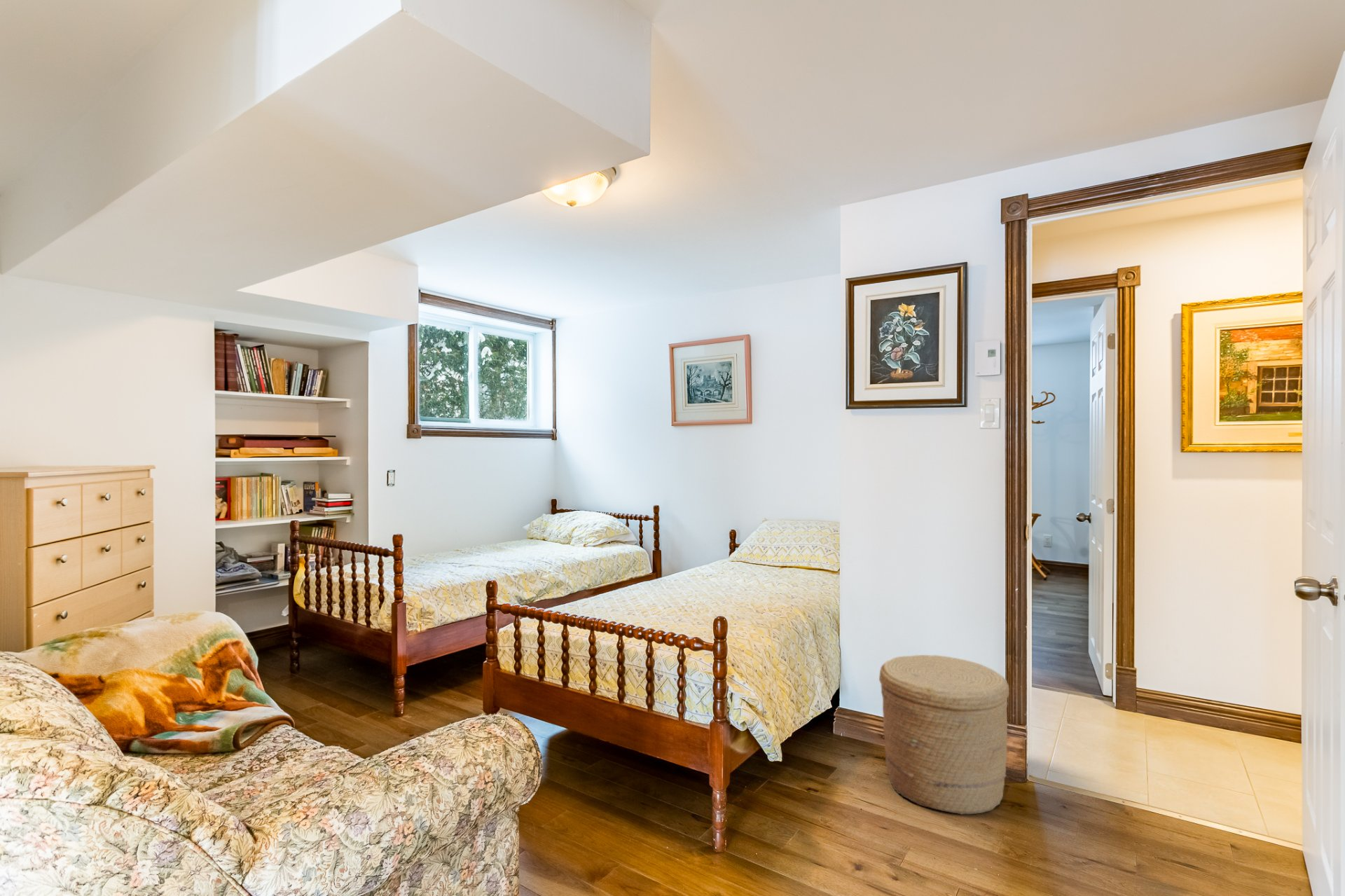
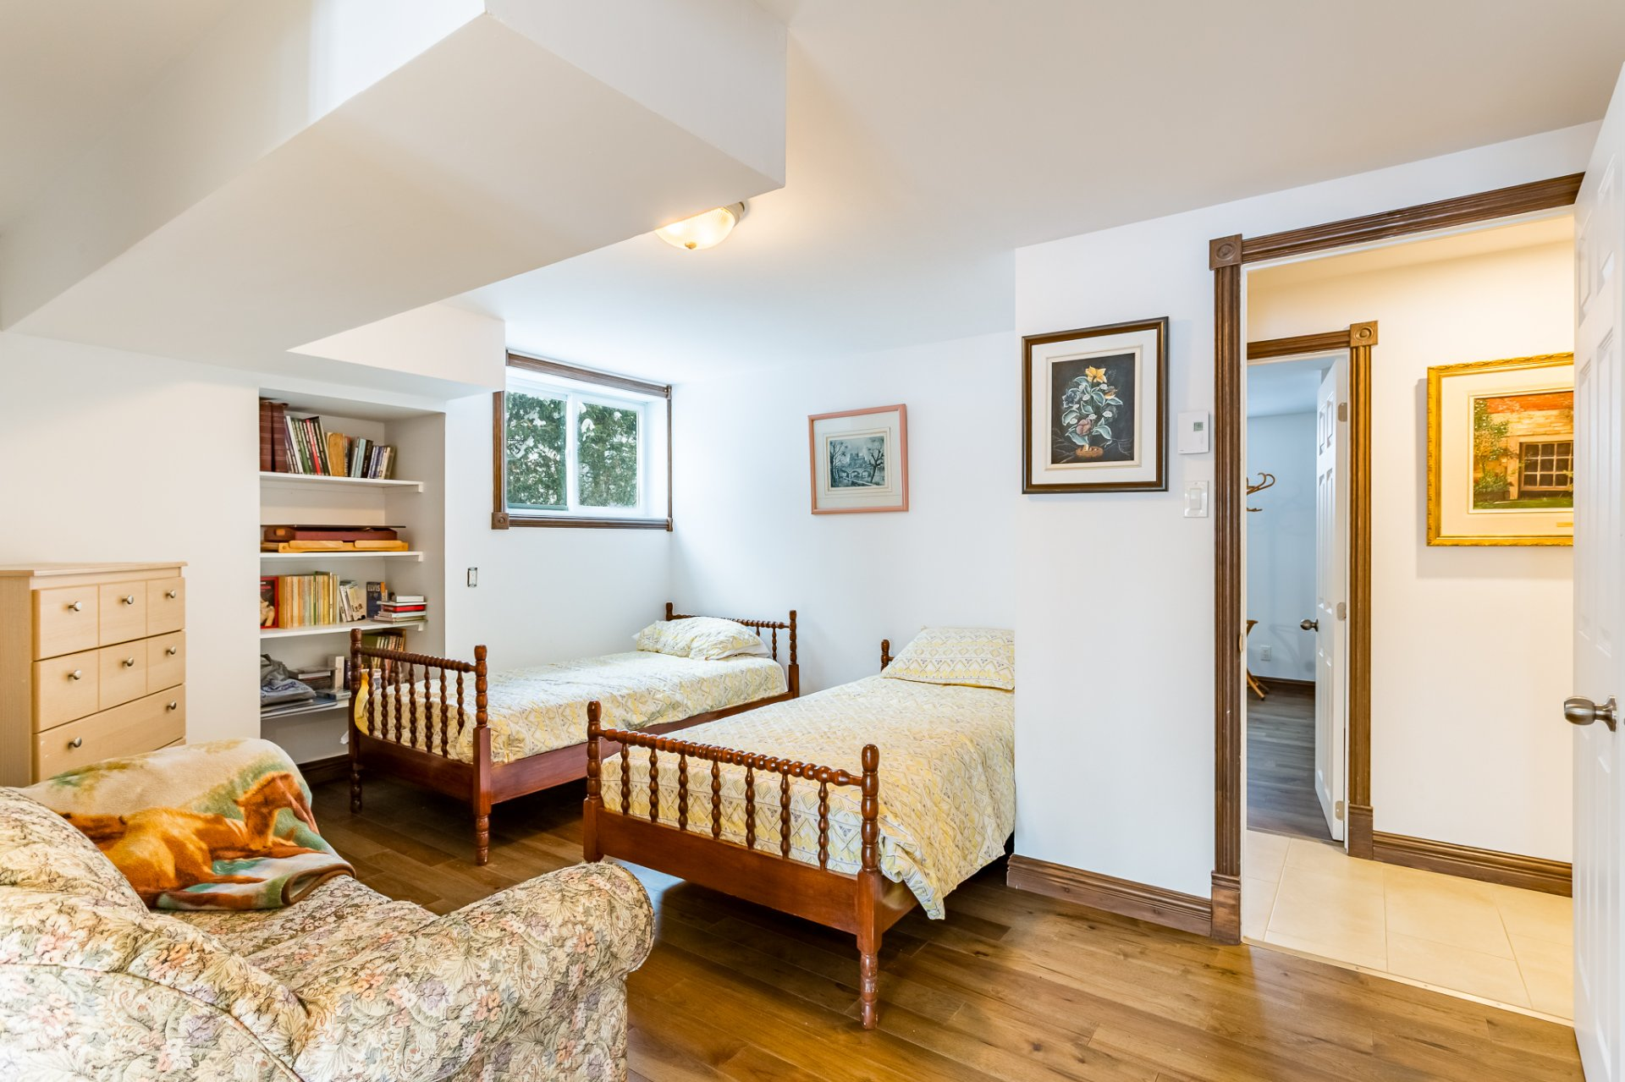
- woven basket [878,654,1010,815]
